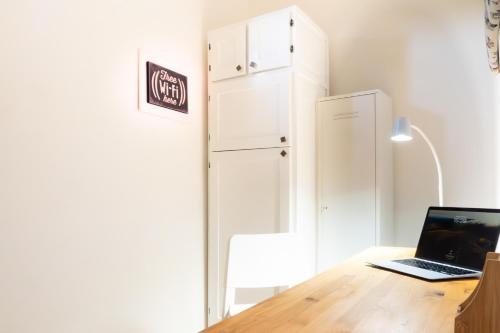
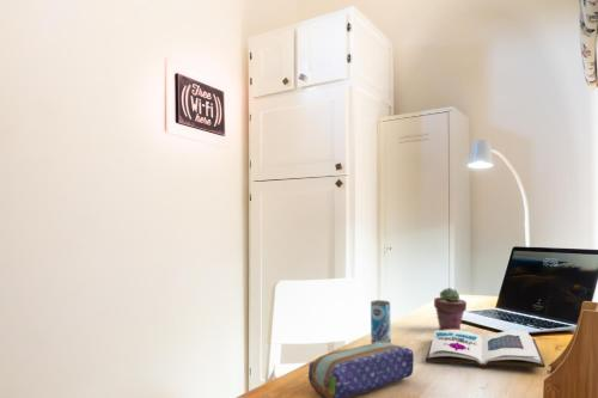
+ book [425,329,547,369]
+ beverage can [370,299,391,344]
+ pencil case [307,342,415,398]
+ potted succulent [433,287,468,331]
